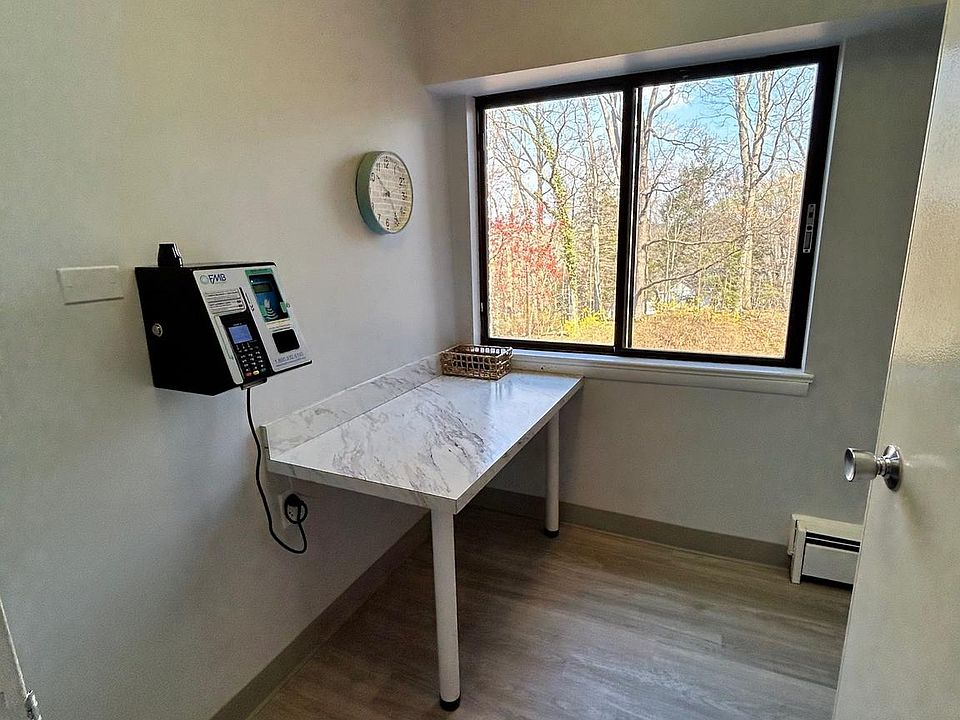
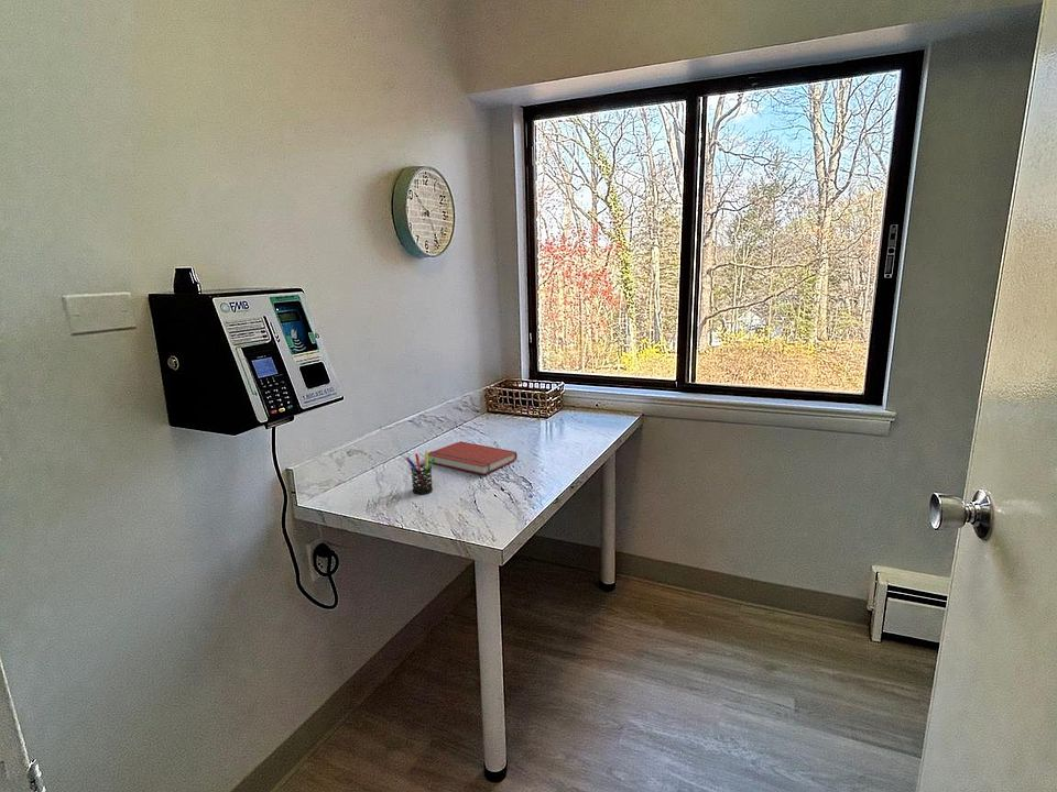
+ book [428,440,519,475]
+ pen holder [405,450,435,495]
